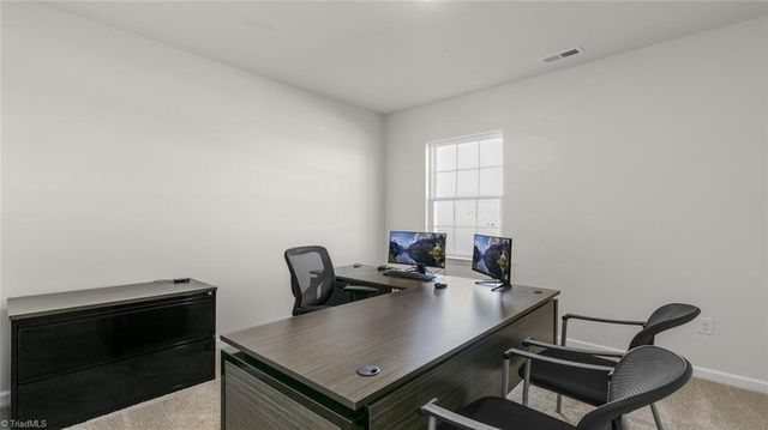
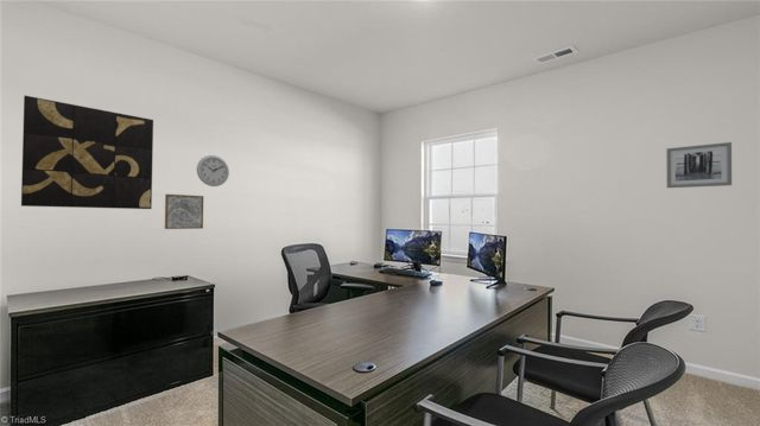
+ wall art [20,95,154,210]
+ wall art [665,141,733,189]
+ wall clock [196,154,230,187]
+ wall art [164,193,204,230]
